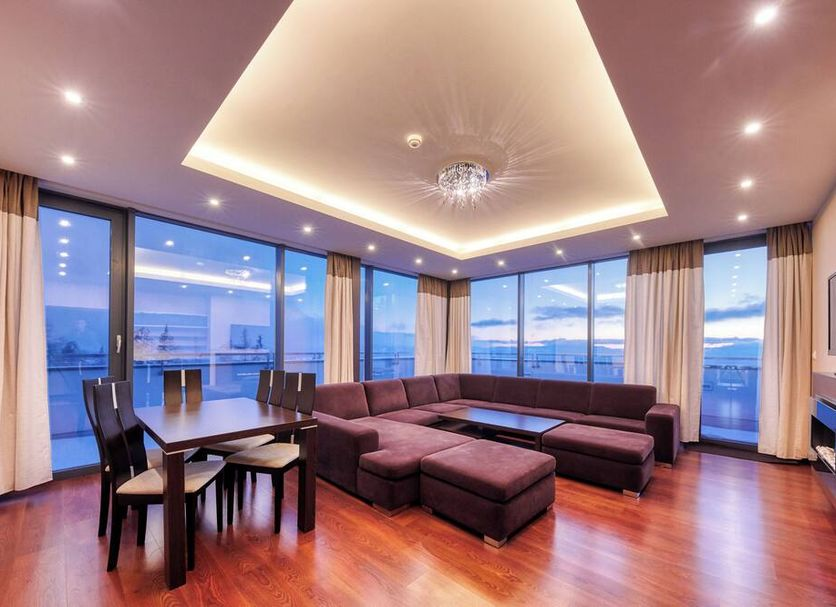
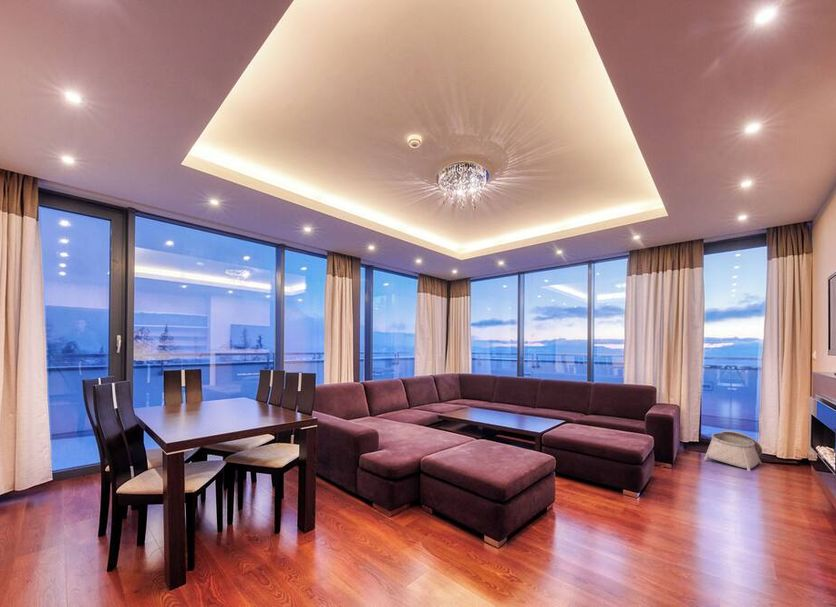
+ basket [703,430,763,472]
